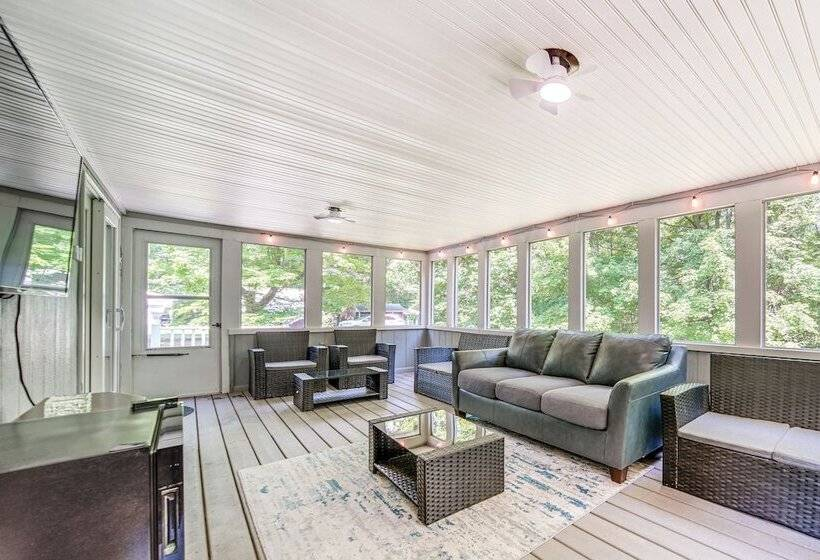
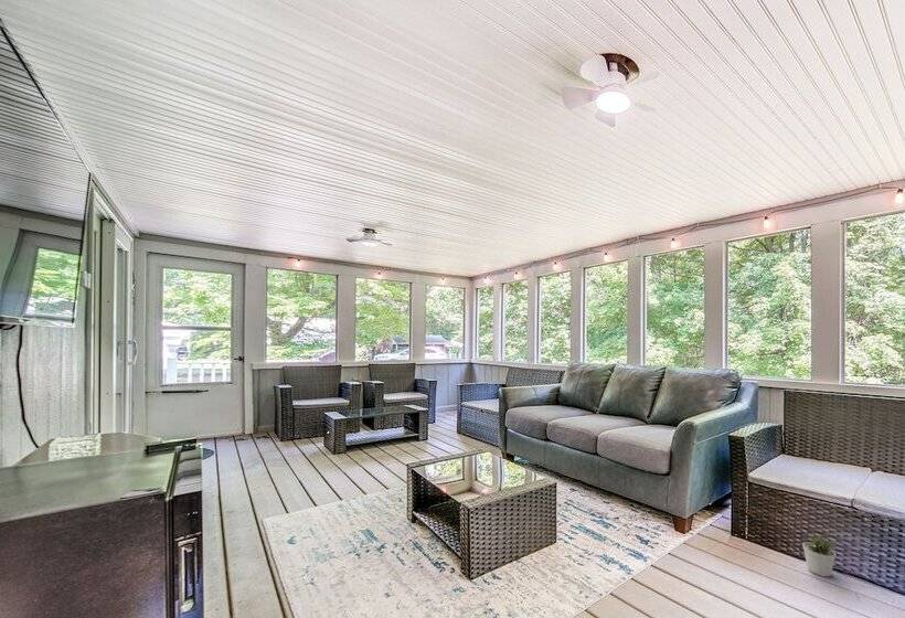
+ potted plant [801,534,837,577]
